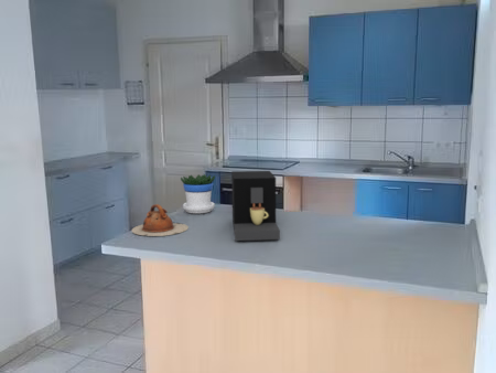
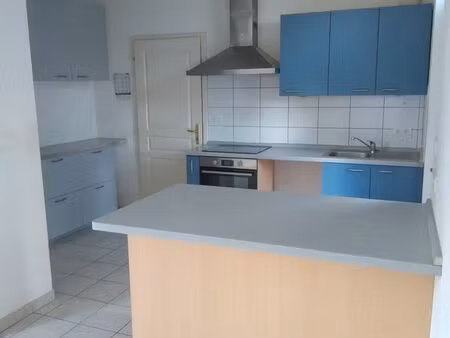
- coffee maker [230,170,281,242]
- flowerpot [180,173,216,214]
- teapot [130,203,190,237]
